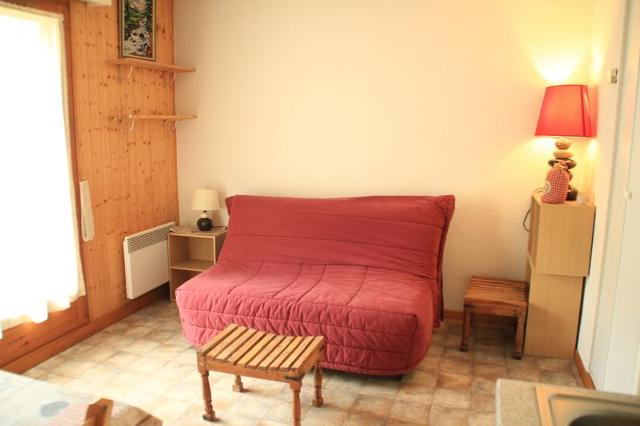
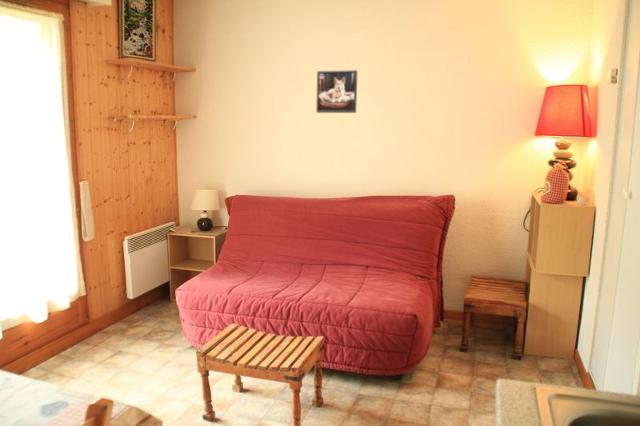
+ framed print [315,69,358,114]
